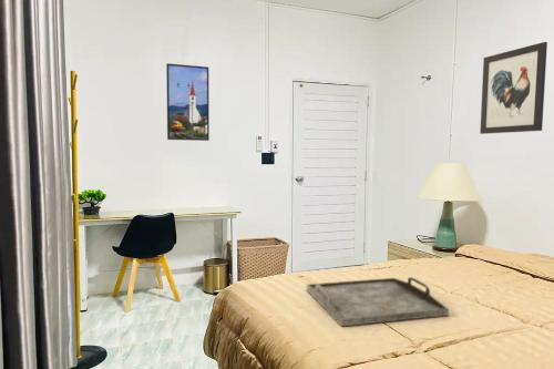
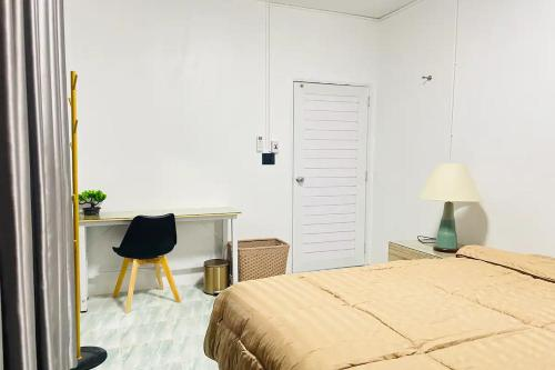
- serving tray [306,276,450,327]
- wall art [479,41,548,135]
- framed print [165,62,211,142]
